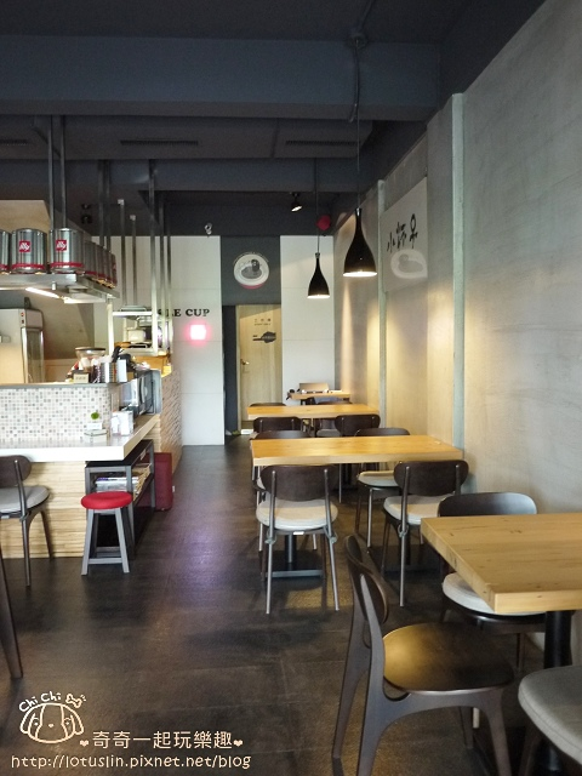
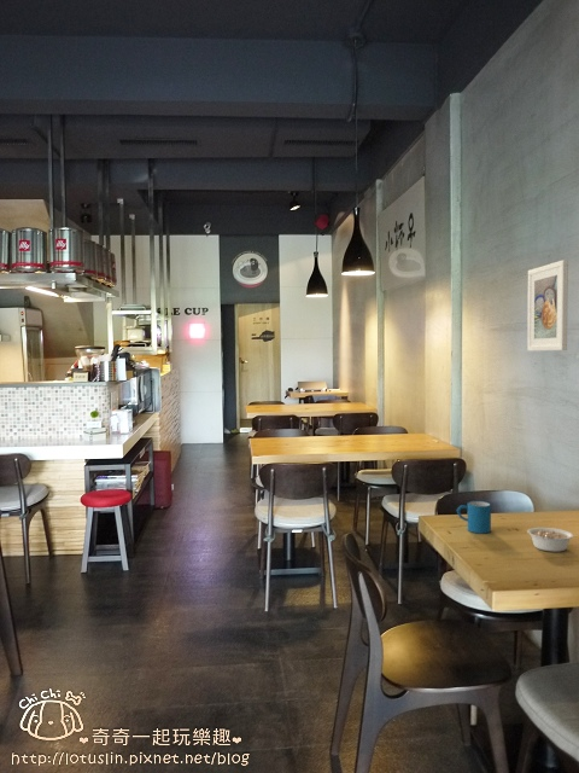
+ mug [456,500,492,535]
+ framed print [526,258,569,351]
+ legume [526,527,578,553]
